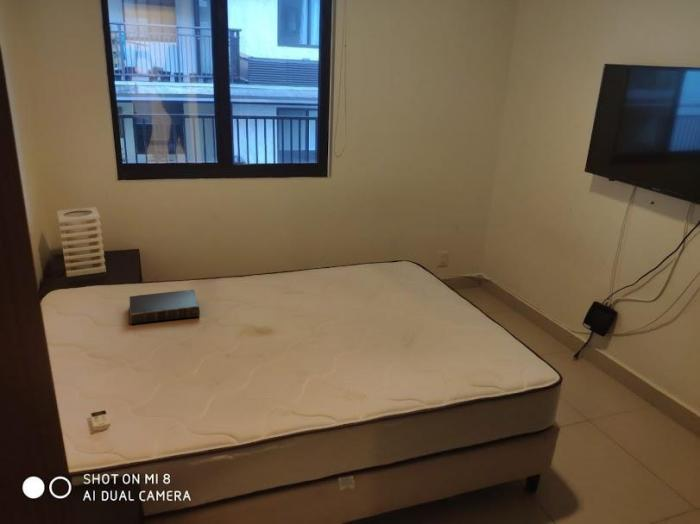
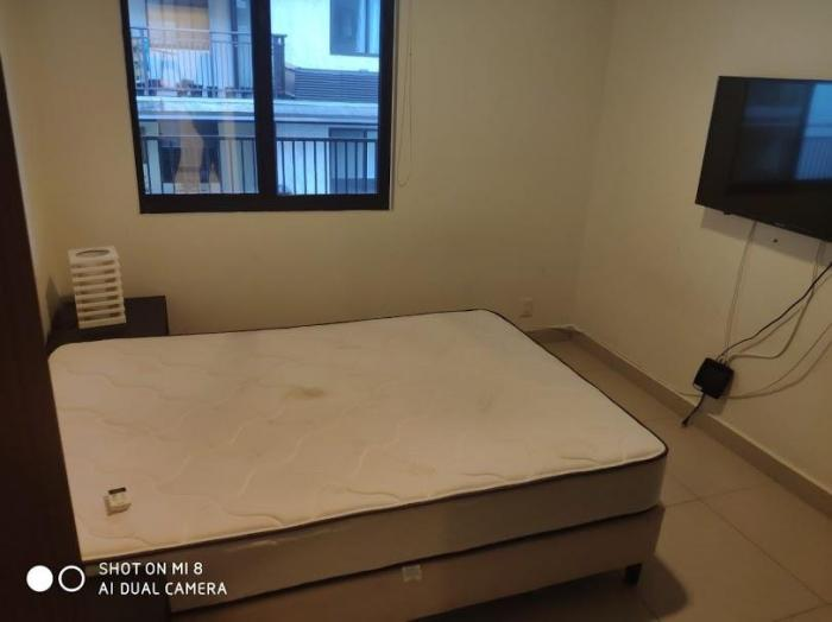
- book [128,289,201,325]
